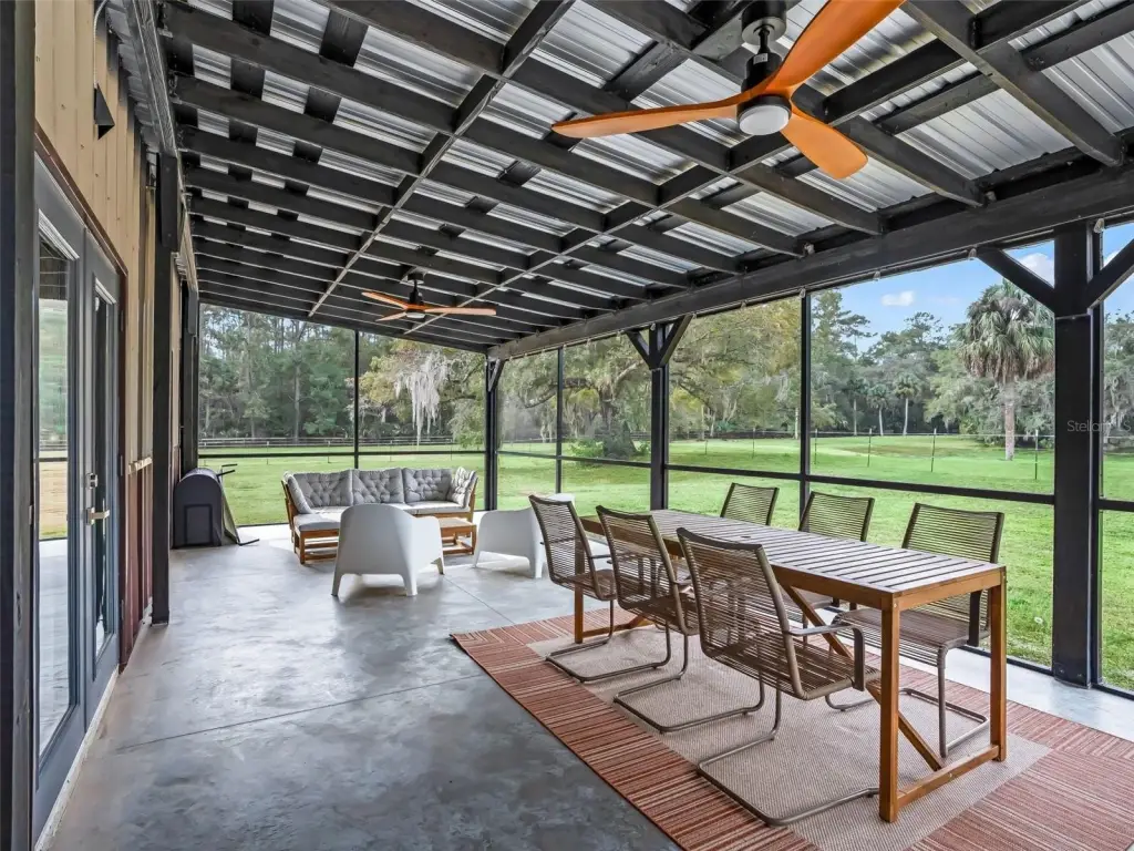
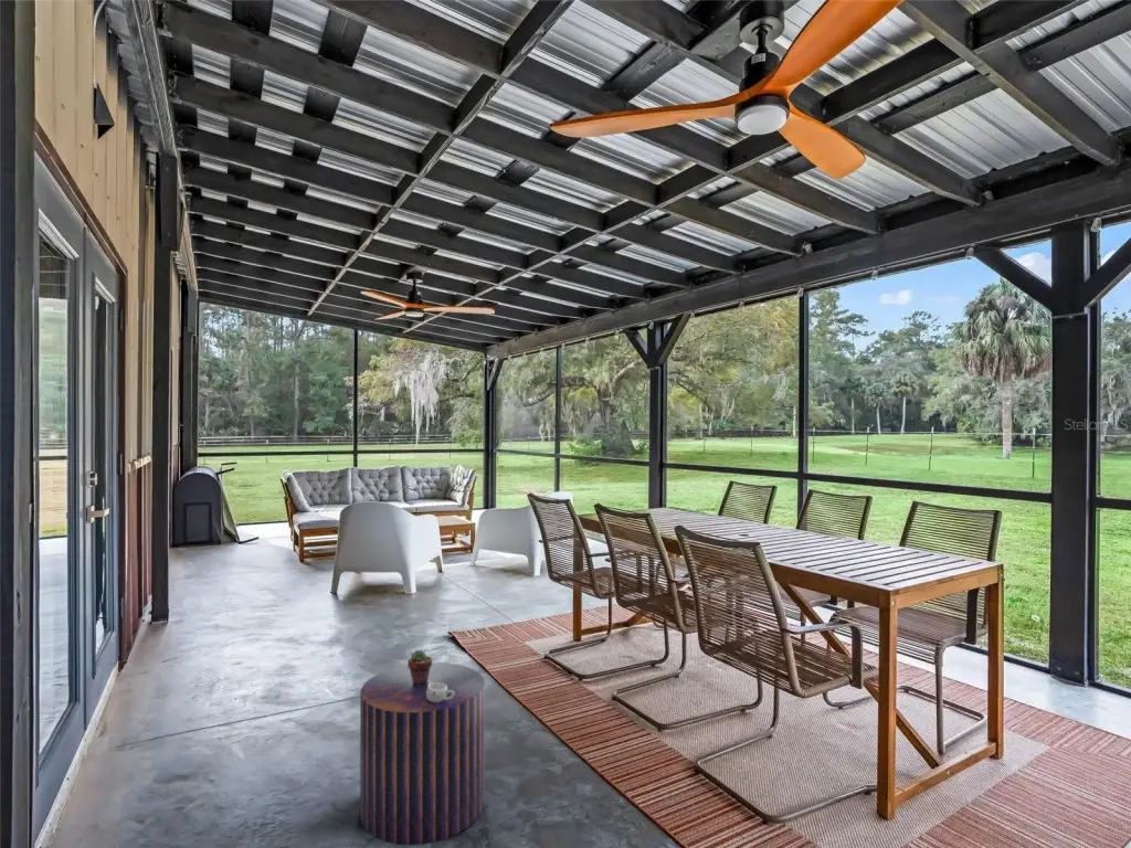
+ stool [359,661,486,847]
+ potted succulent [406,648,433,686]
+ mug [426,682,455,709]
